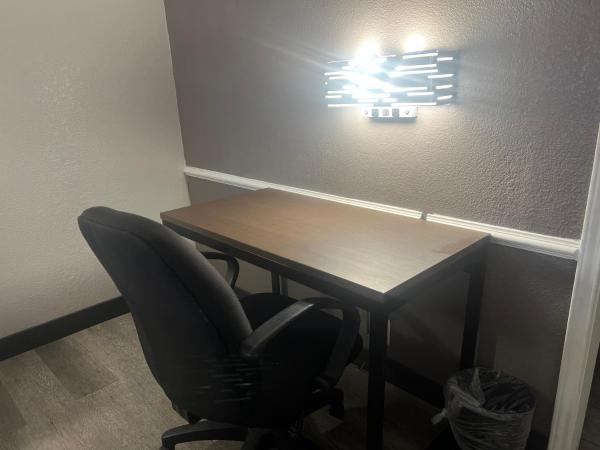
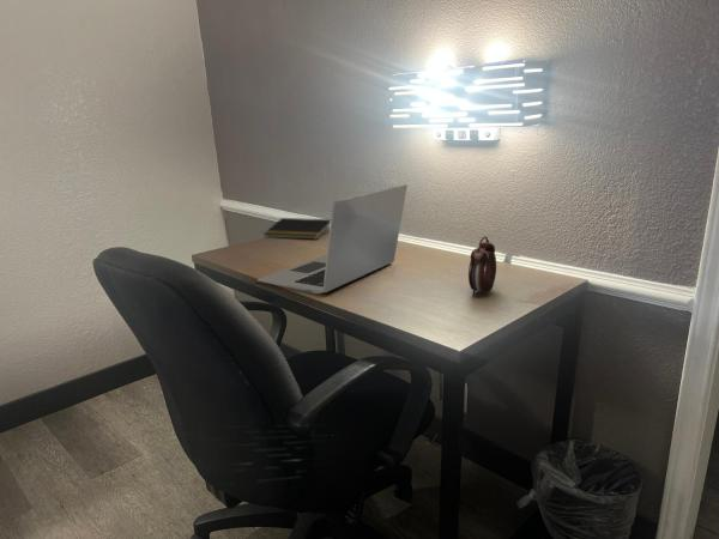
+ notepad [262,217,331,241]
+ laptop [256,183,409,295]
+ alarm clock [467,236,497,297]
